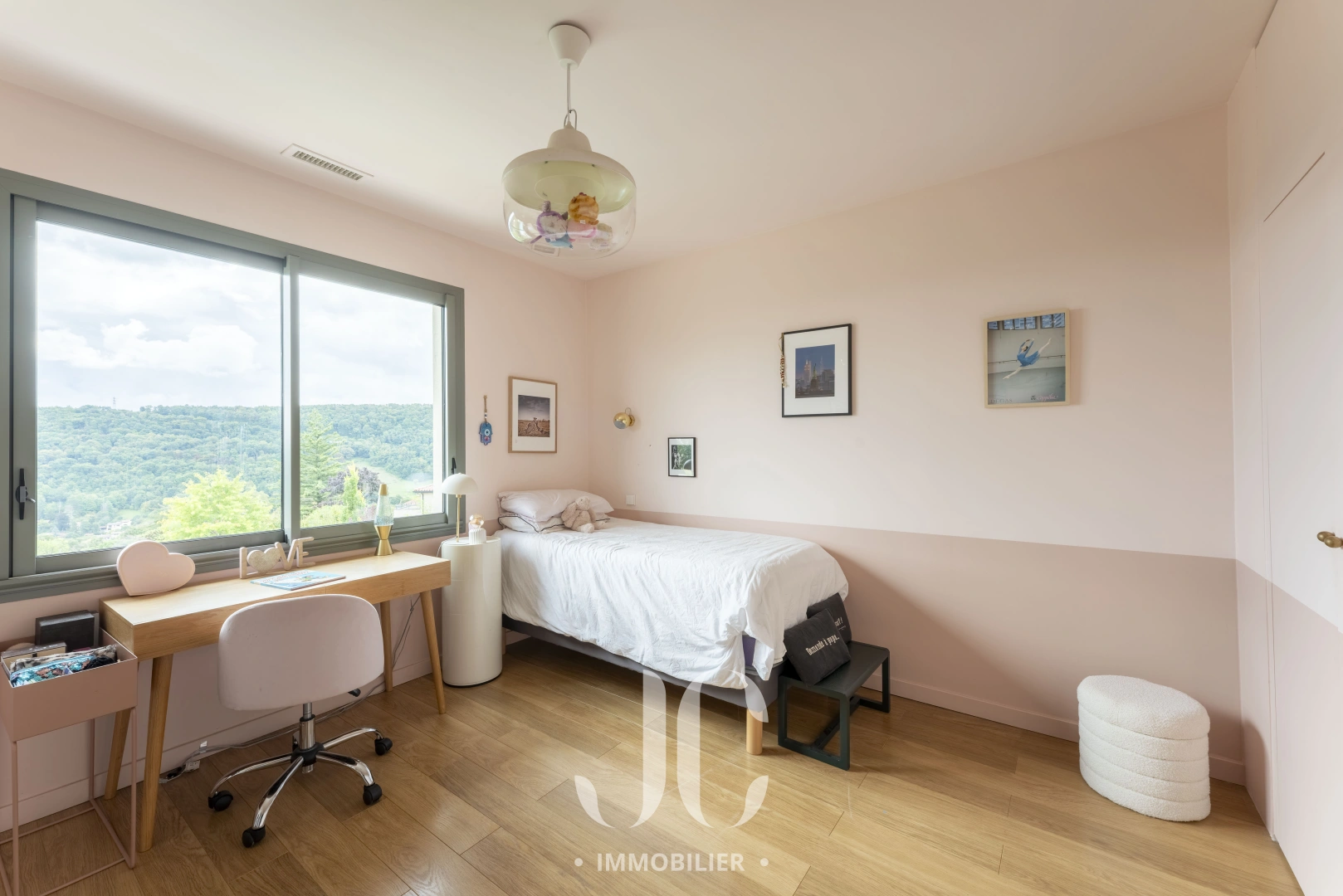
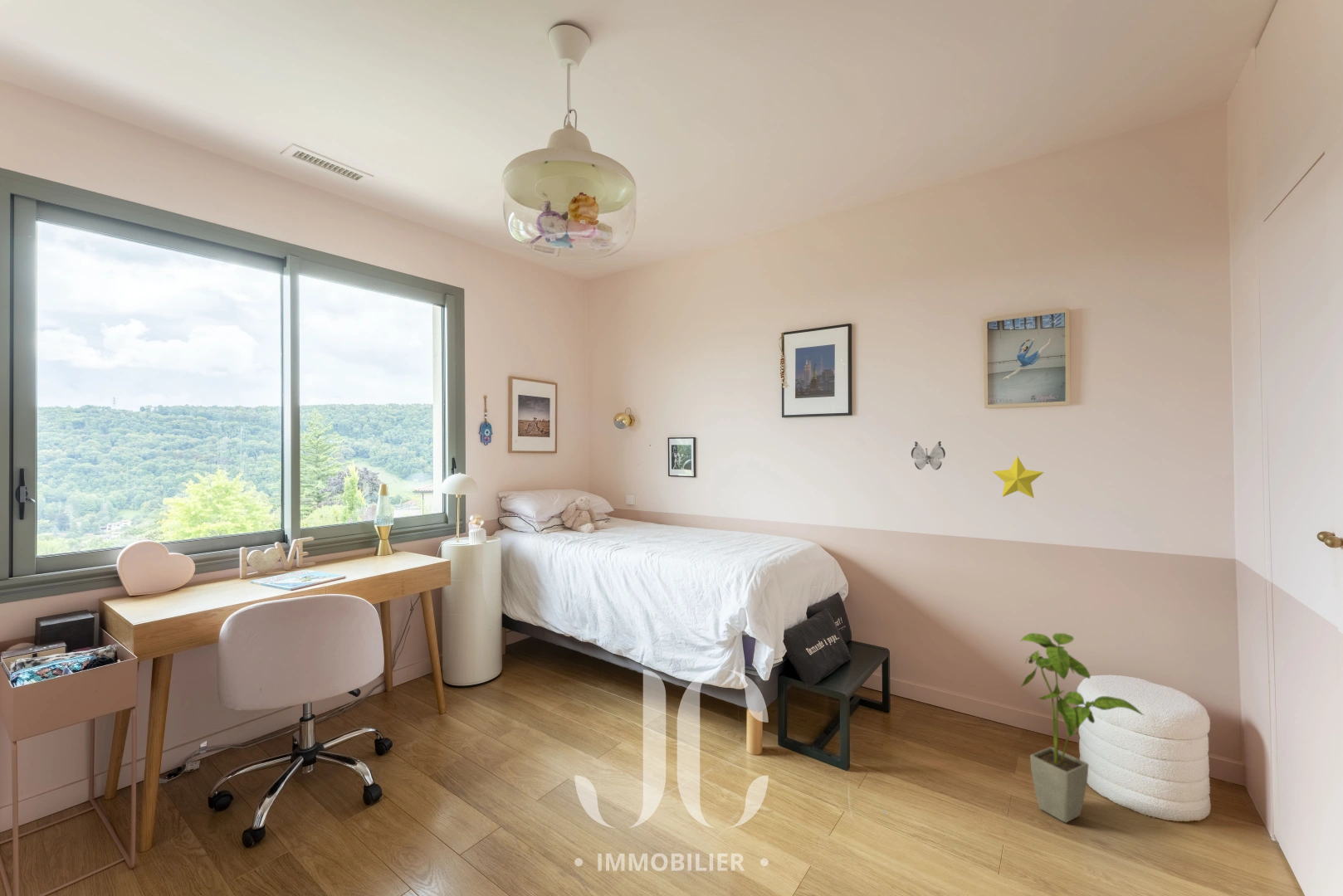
+ decorative butterfly [911,441,946,470]
+ house plant [1018,632,1145,824]
+ decorative star [992,455,1045,499]
